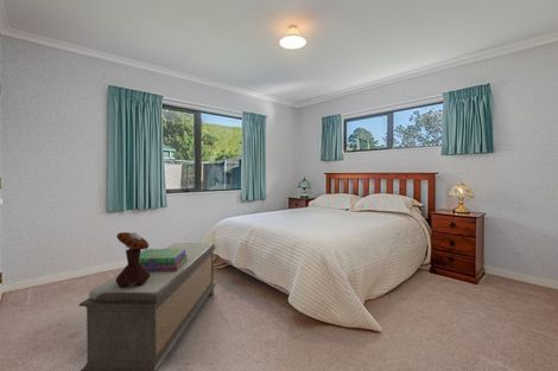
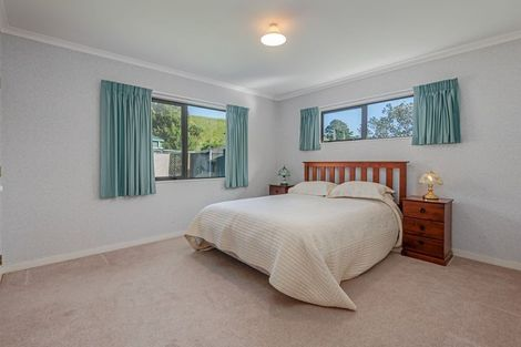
- mushroom [115,231,150,288]
- bench [78,242,217,371]
- stack of books [139,248,188,271]
